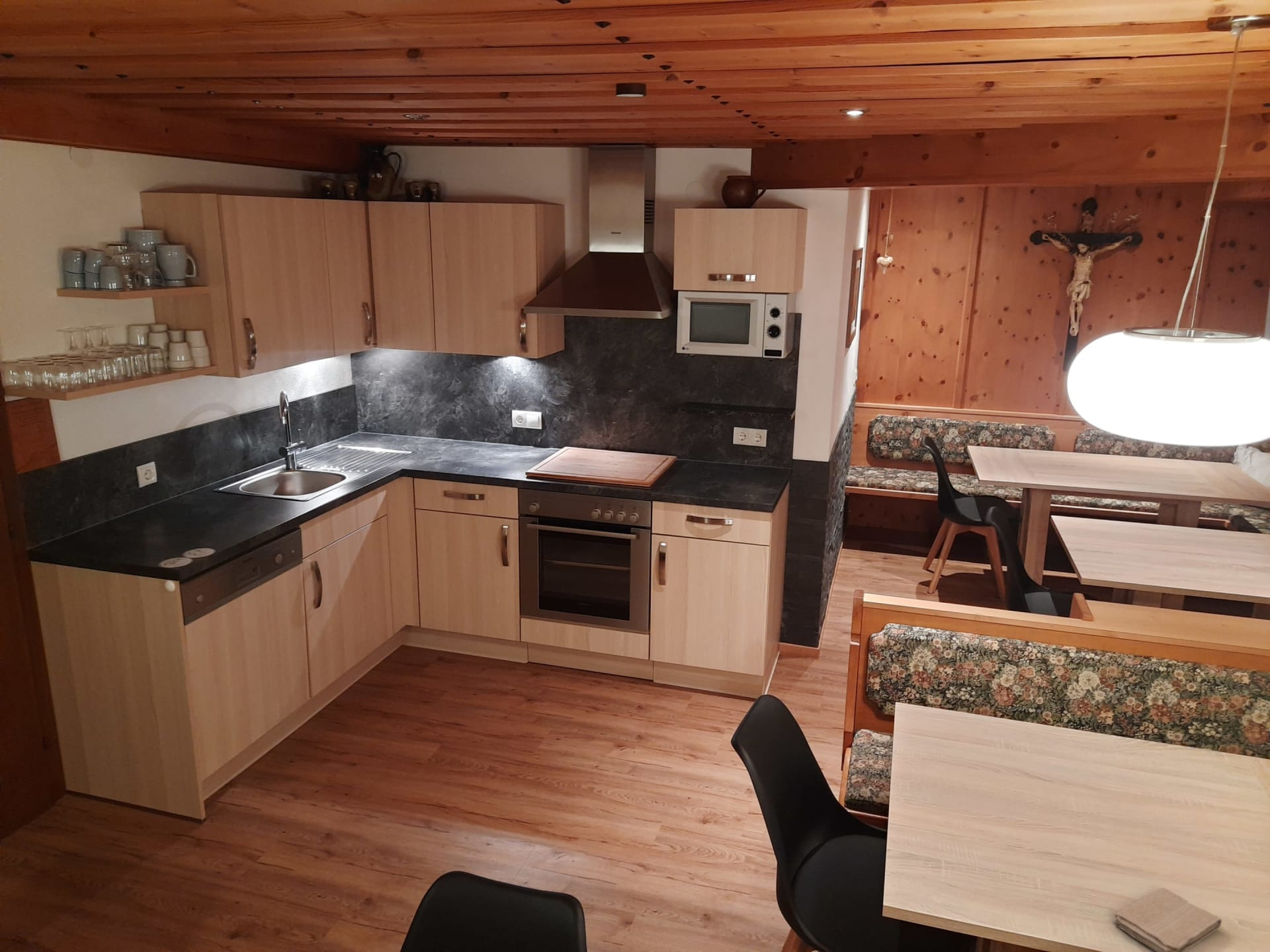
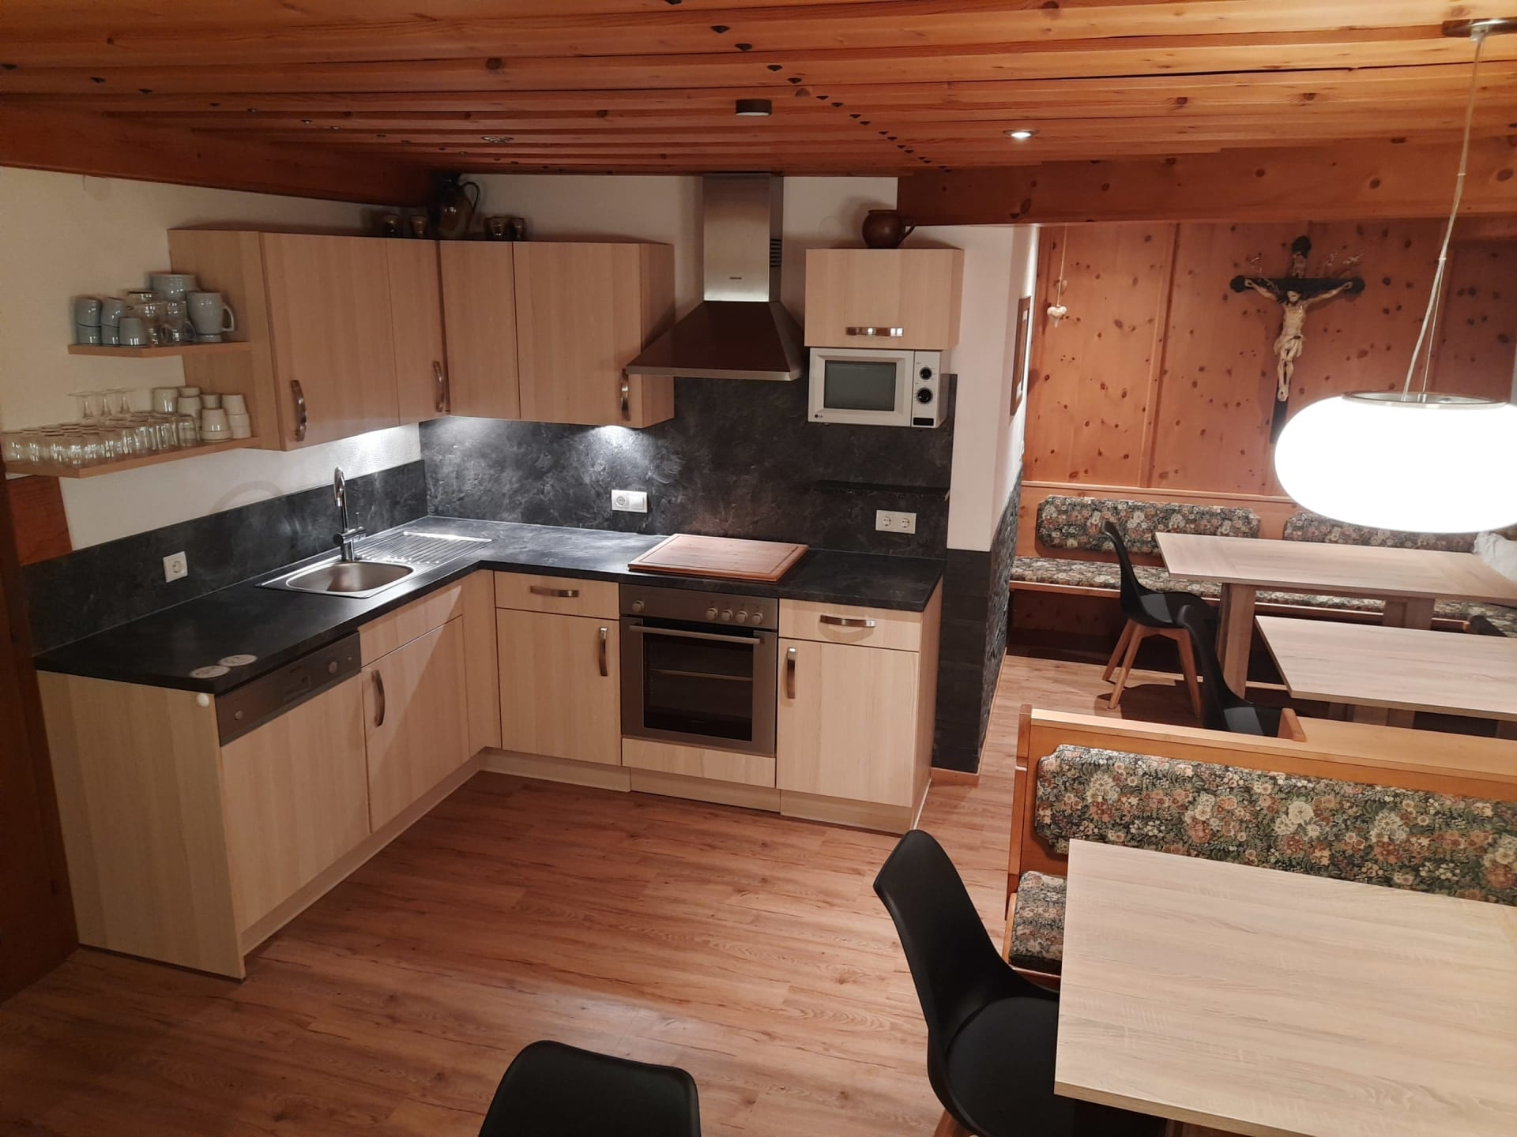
- washcloth [1113,887,1222,952]
